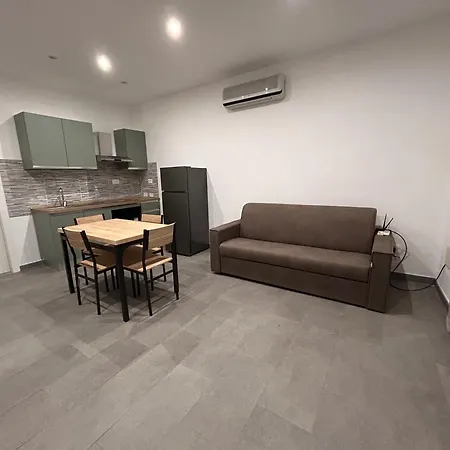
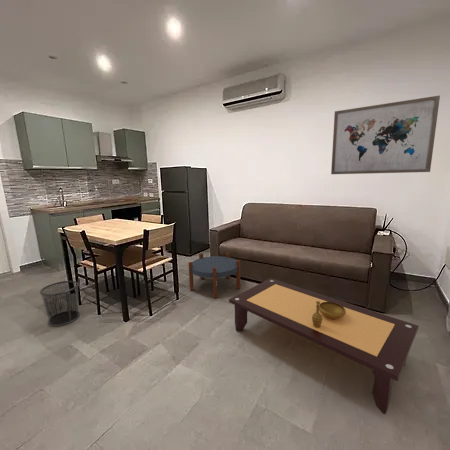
+ side table [188,252,241,299]
+ decorative bowl [312,301,346,328]
+ coffee table [228,277,420,415]
+ wall art [330,94,441,175]
+ waste bin [39,280,81,327]
